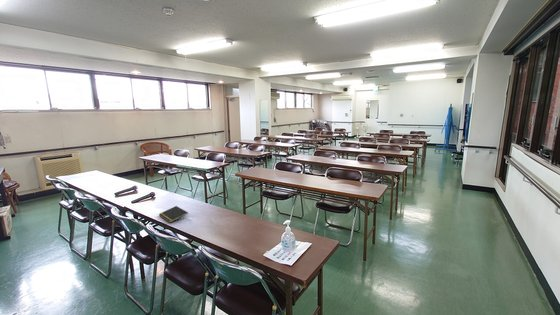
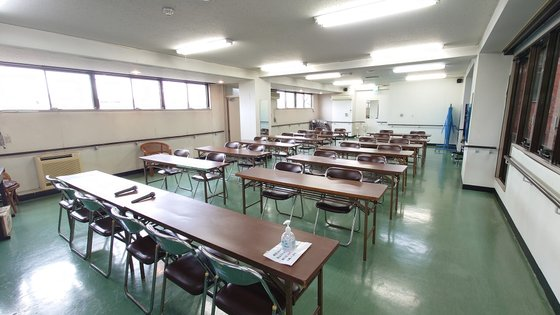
- notepad [158,205,189,223]
